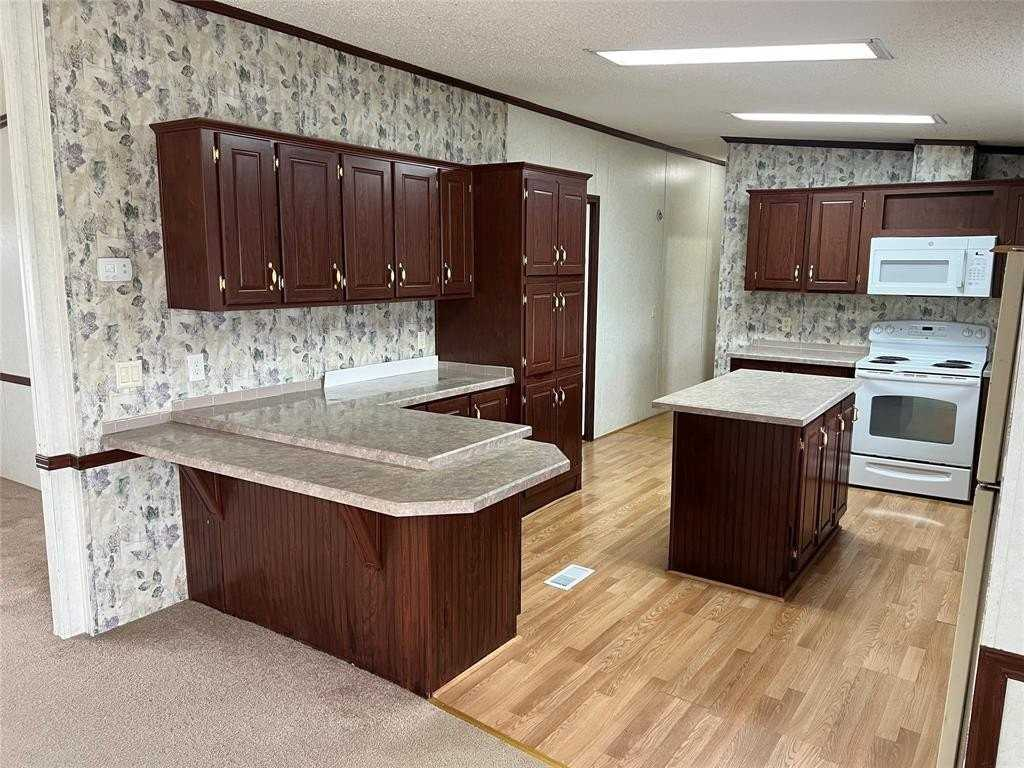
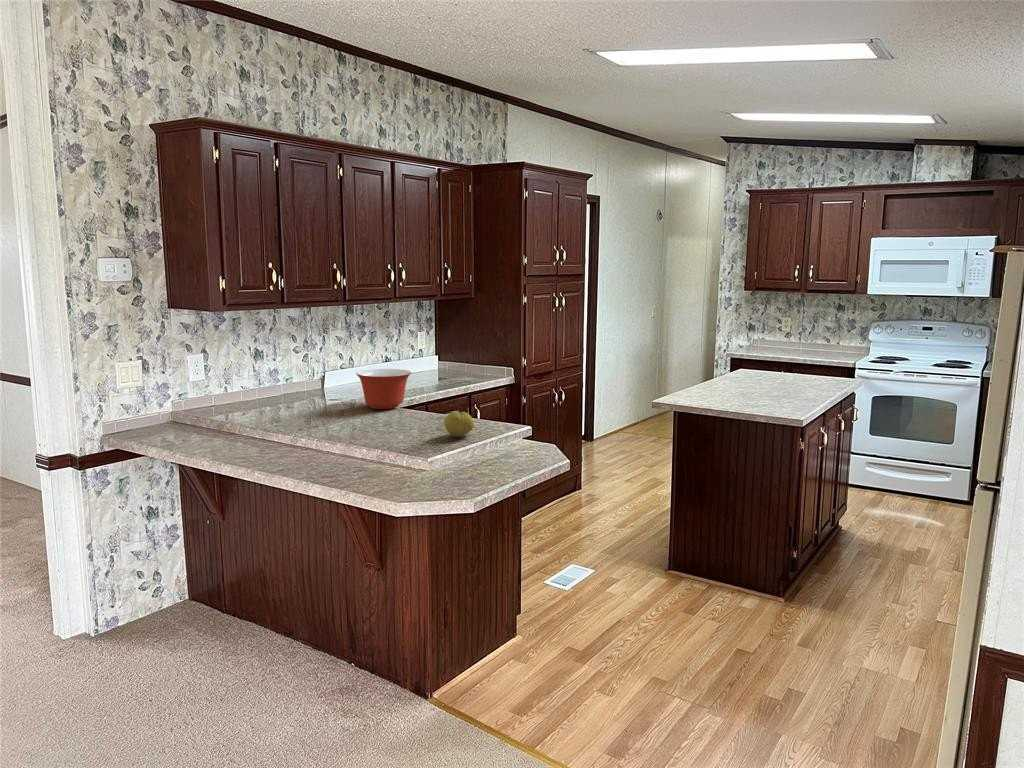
+ mixing bowl [355,368,412,410]
+ fruit [443,410,475,438]
